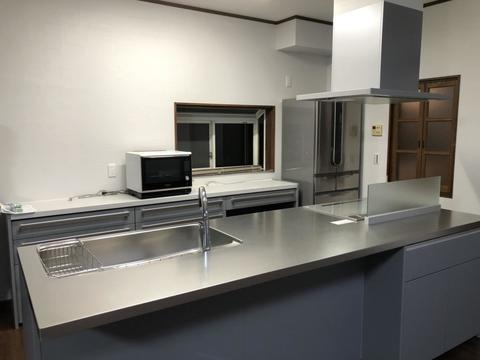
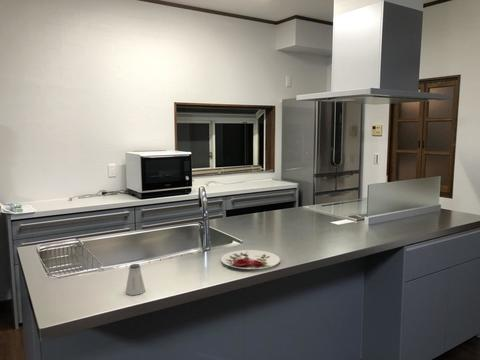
+ saltshaker [125,263,146,296]
+ plate [220,249,281,270]
